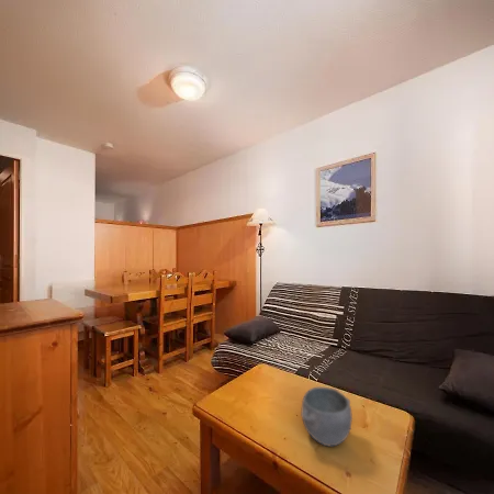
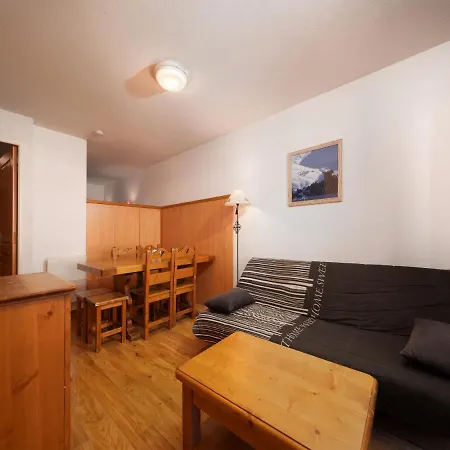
- bowl [300,386,353,448]
